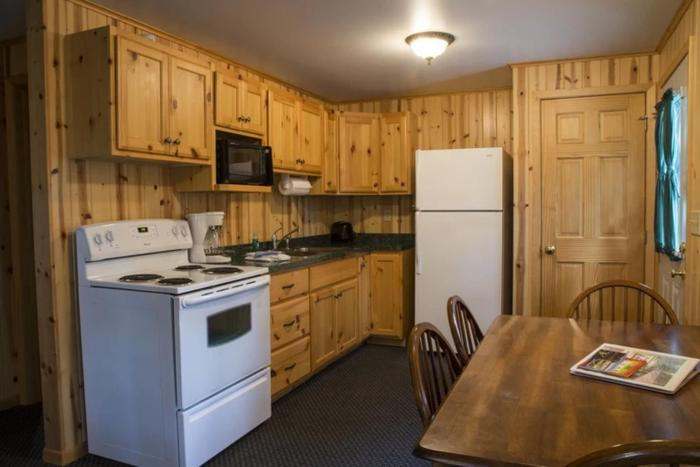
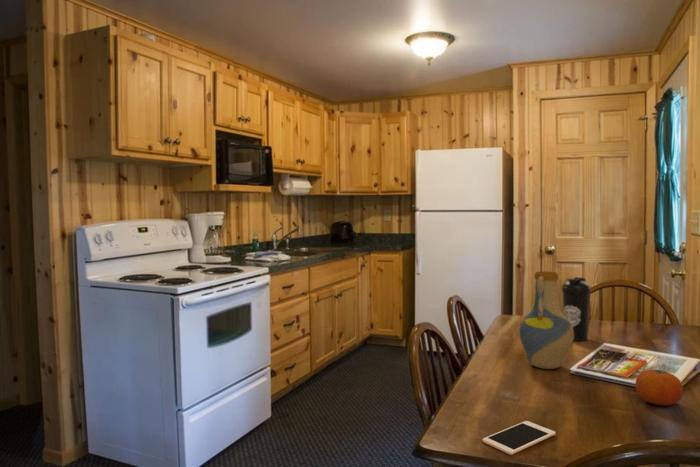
+ cell phone [482,420,557,456]
+ water bottle [561,276,592,342]
+ vase [518,271,574,370]
+ fruit [634,369,684,406]
